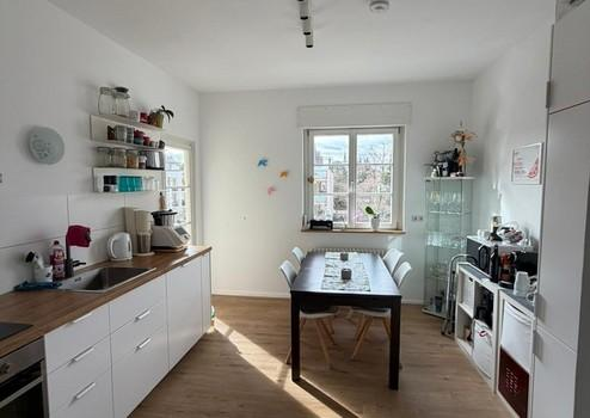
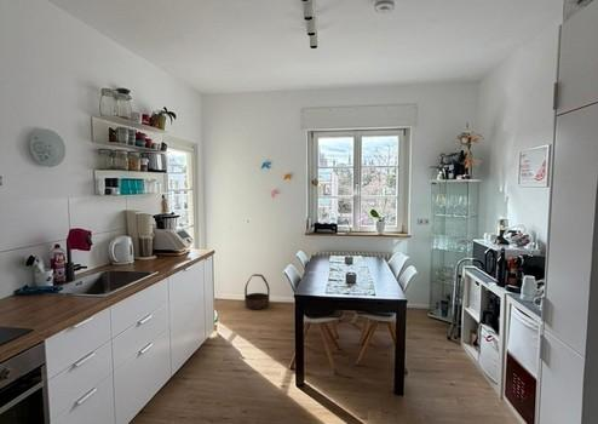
+ basket [243,273,271,310]
